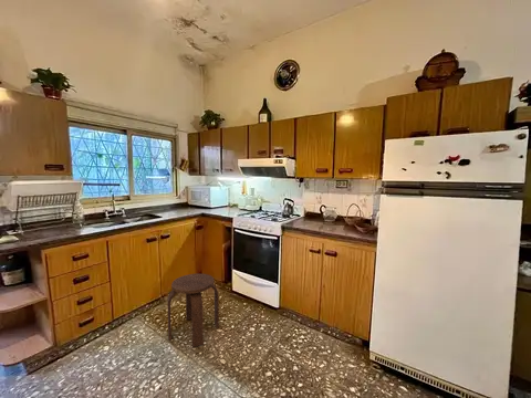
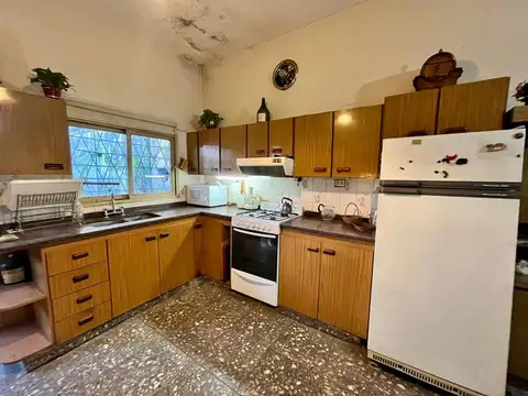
- stool [167,273,220,348]
